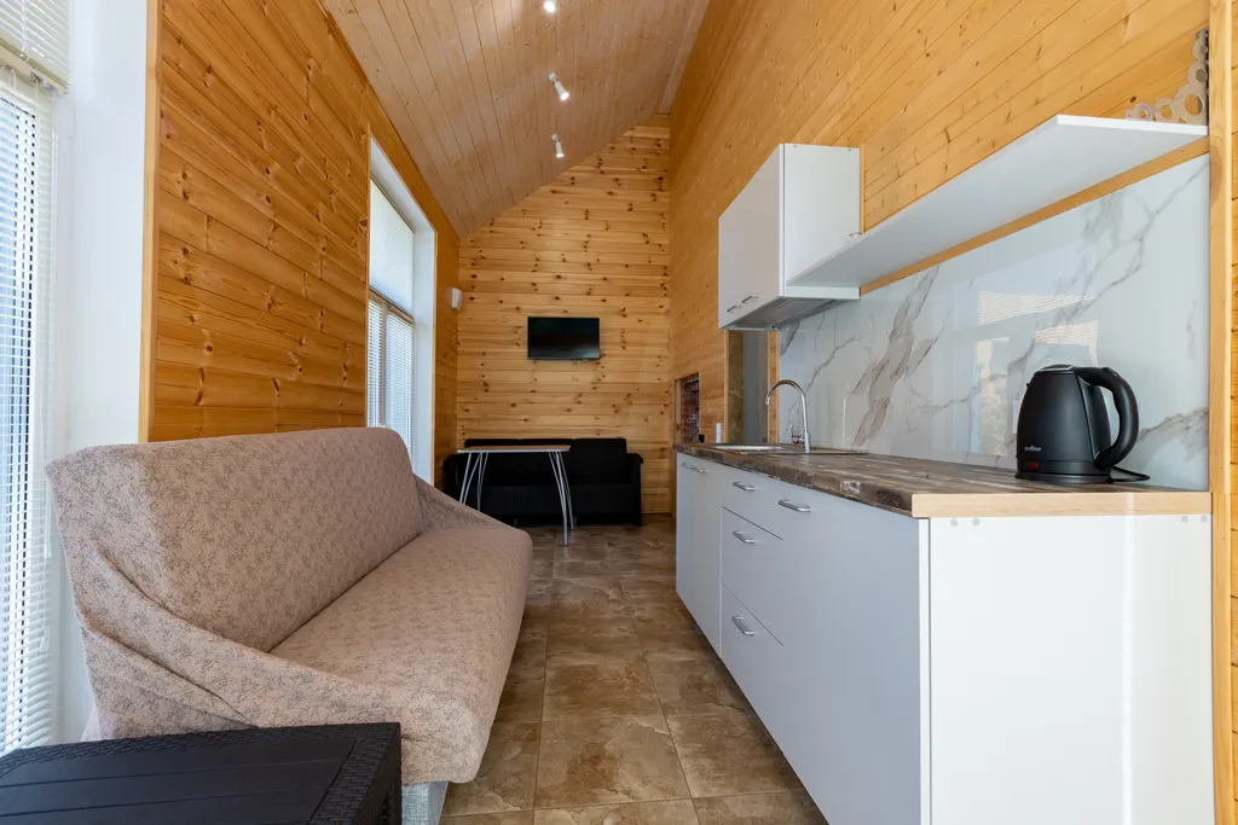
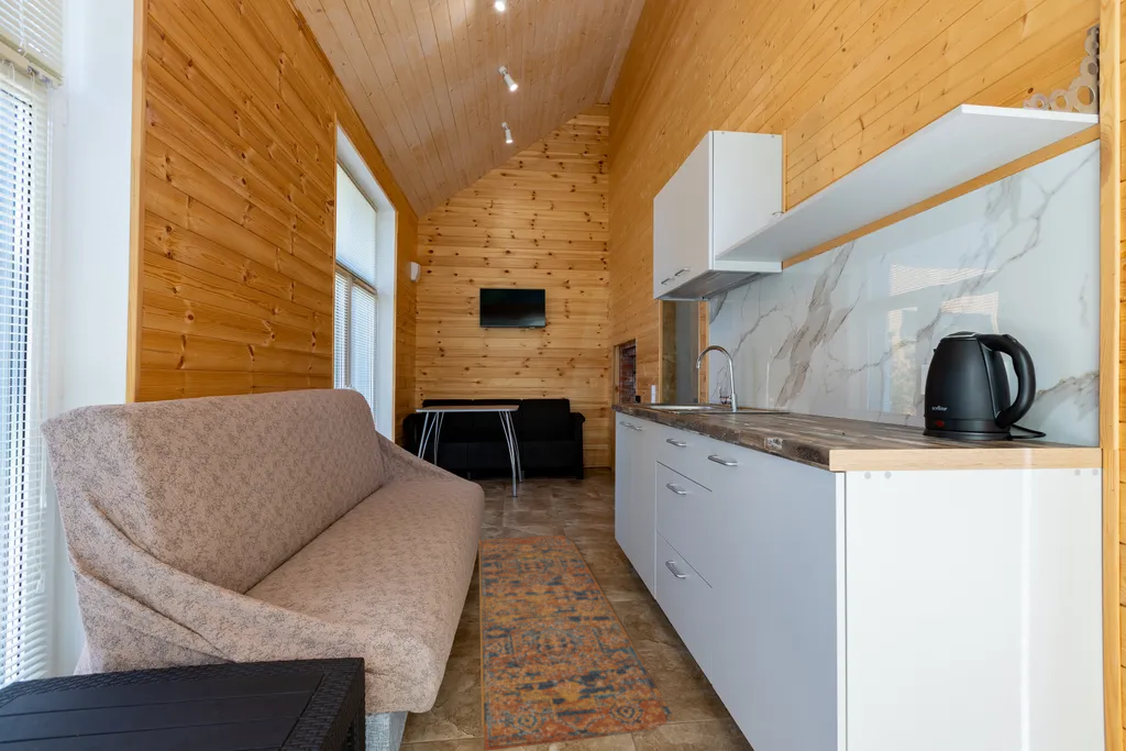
+ rug [478,534,675,751]
